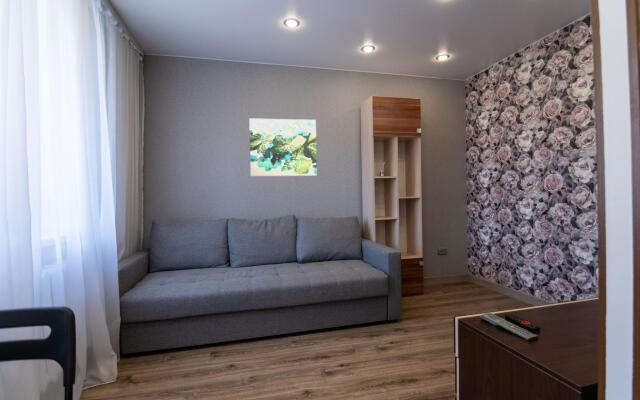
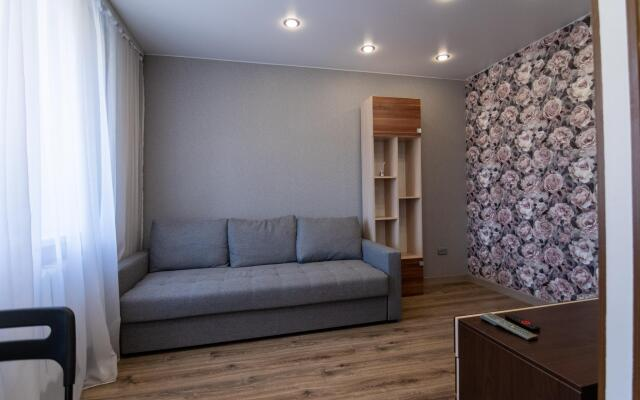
- wall art [248,117,318,177]
